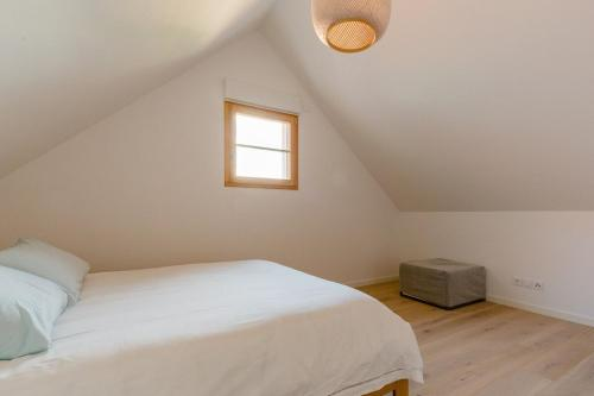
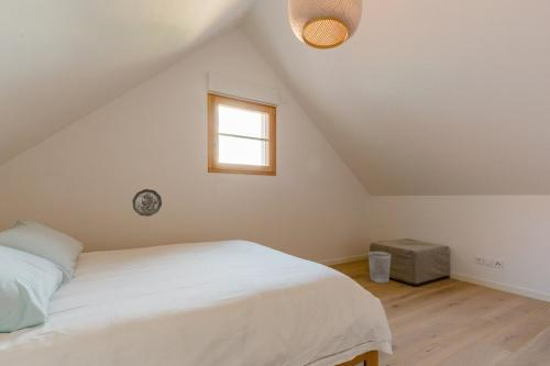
+ decorative plate [131,188,163,218]
+ wastebasket [367,251,392,284]
